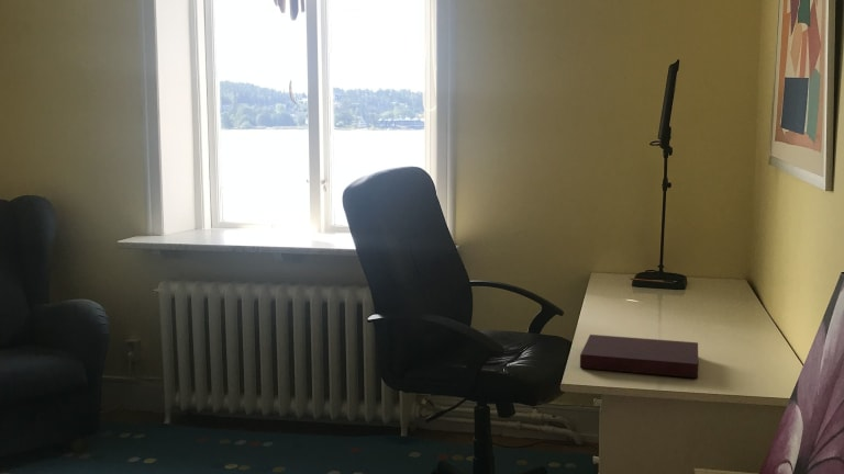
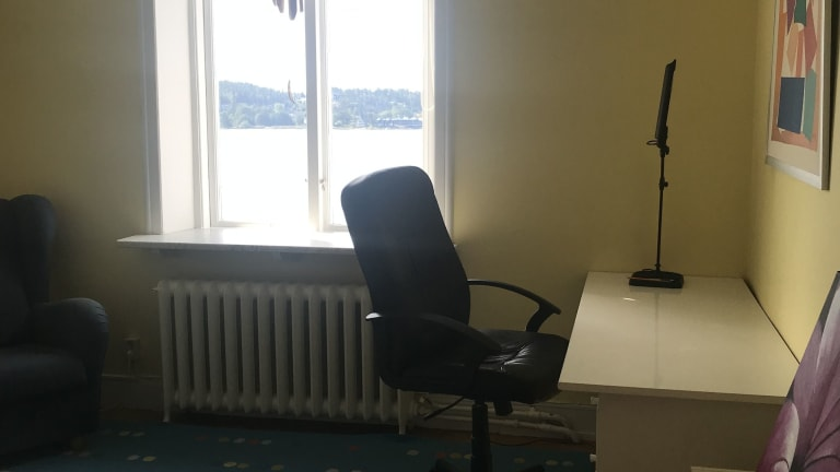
- notebook [579,334,699,380]
